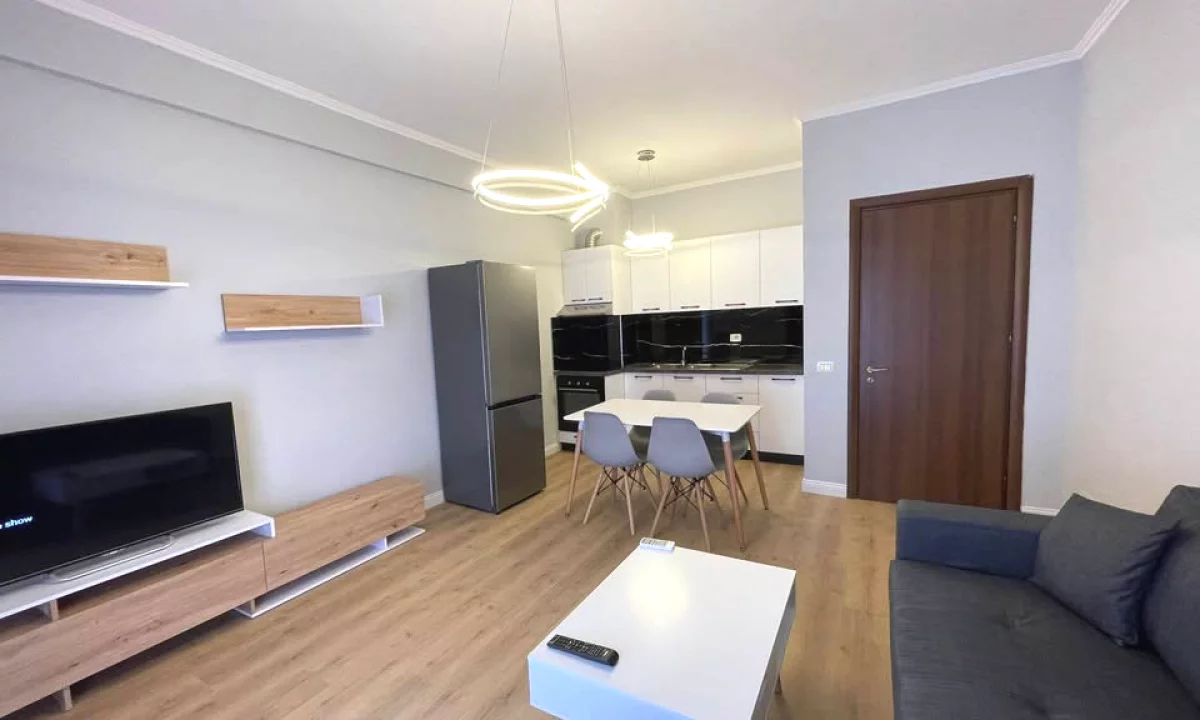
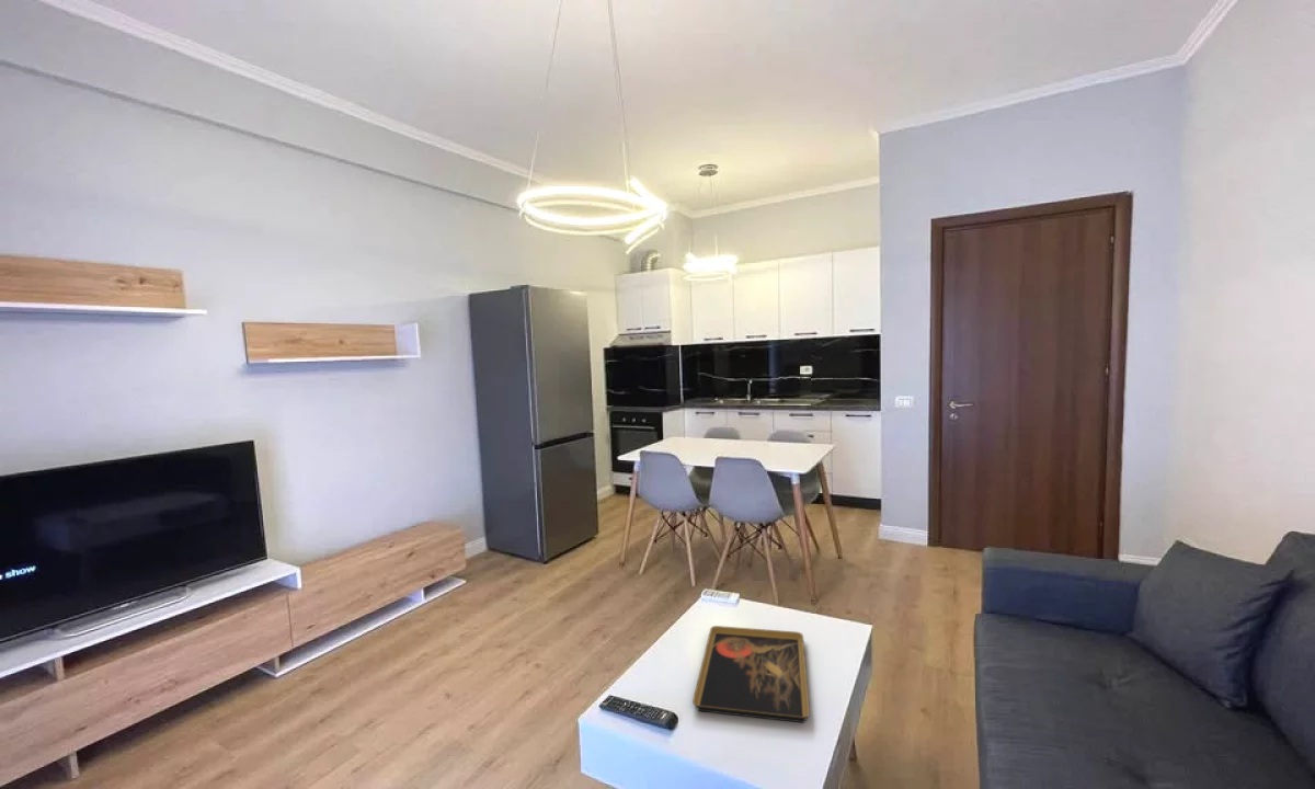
+ decorative tray [691,625,811,723]
